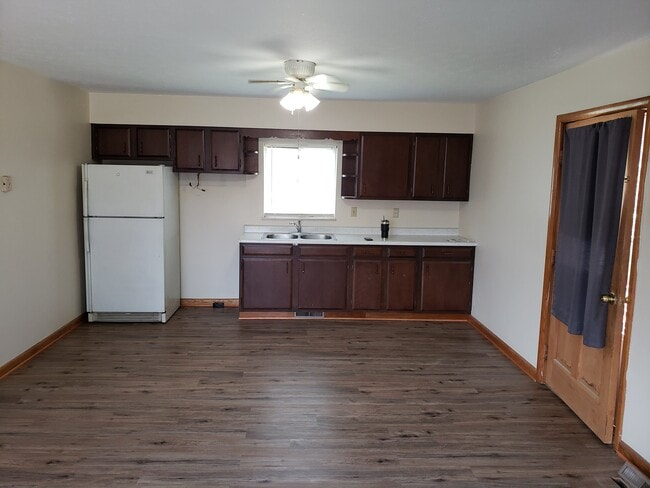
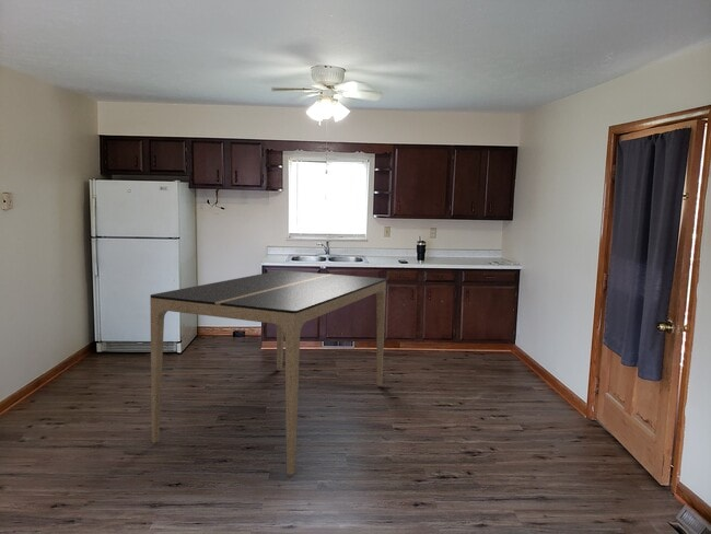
+ dining table [149,269,387,476]
